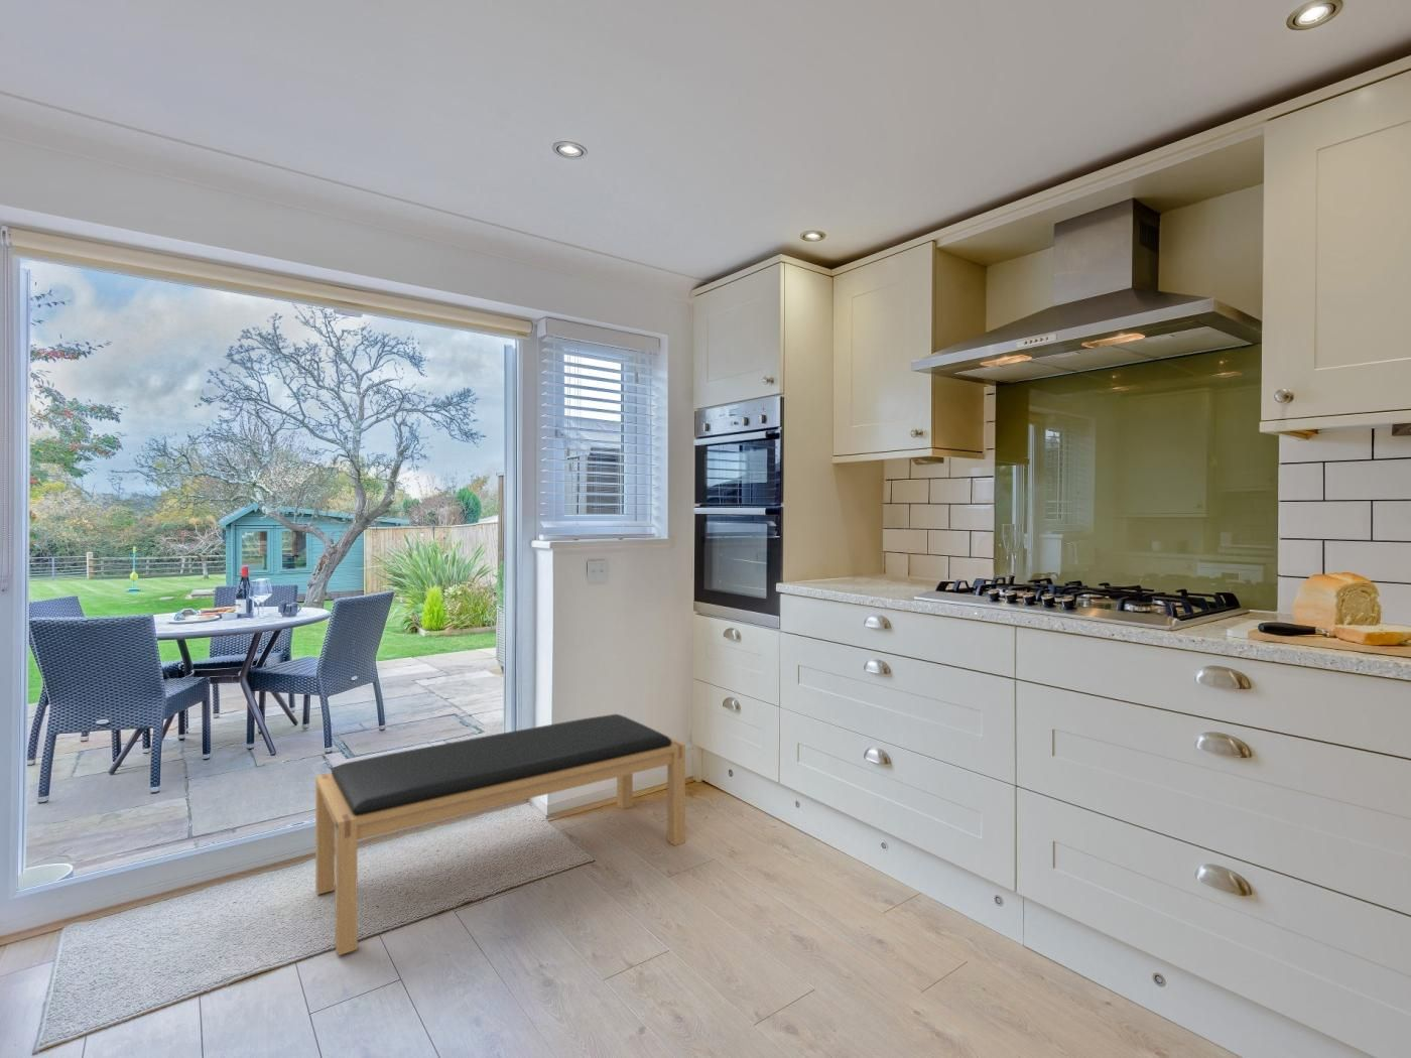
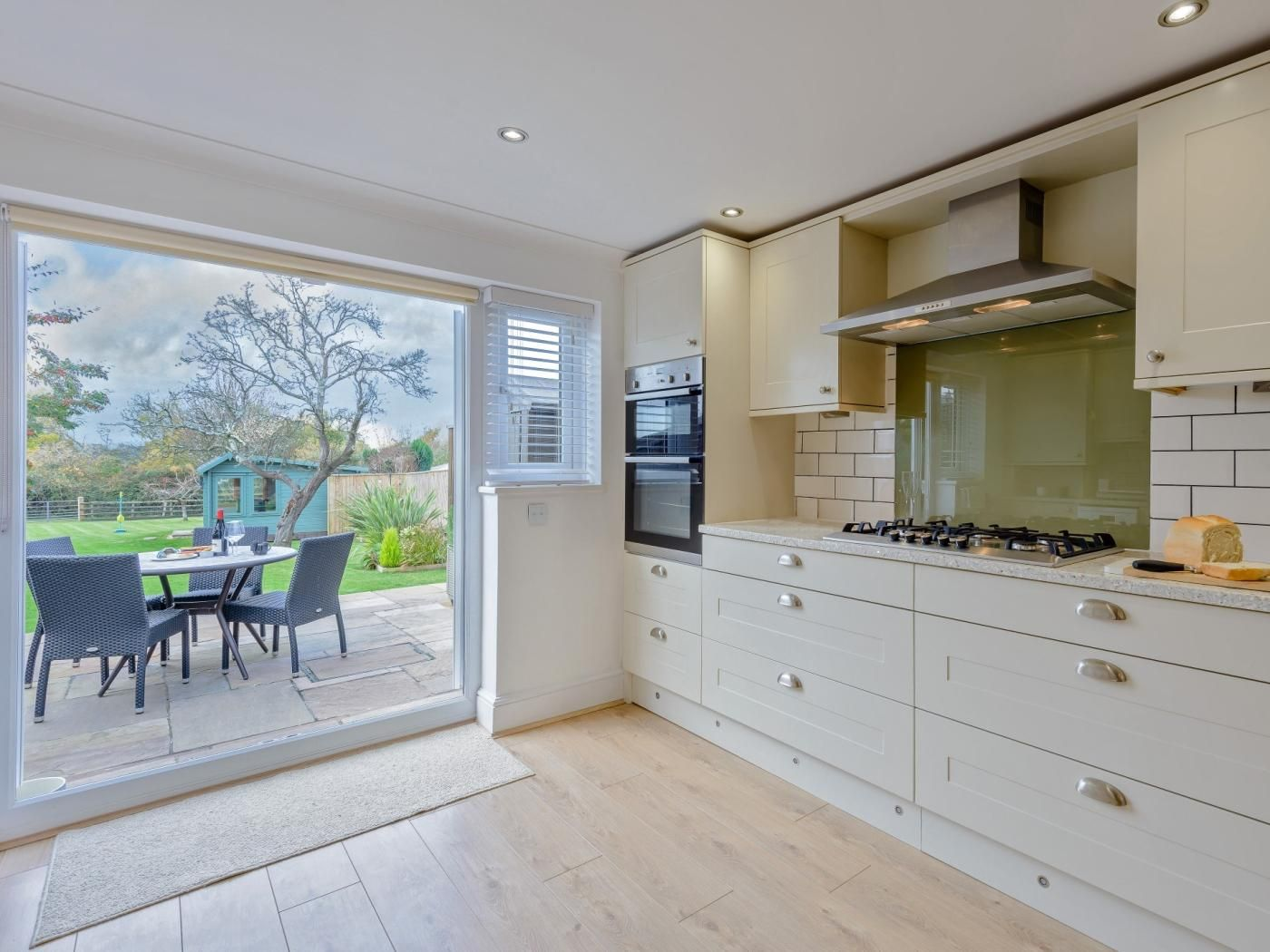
- bench [314,713,687,956]
